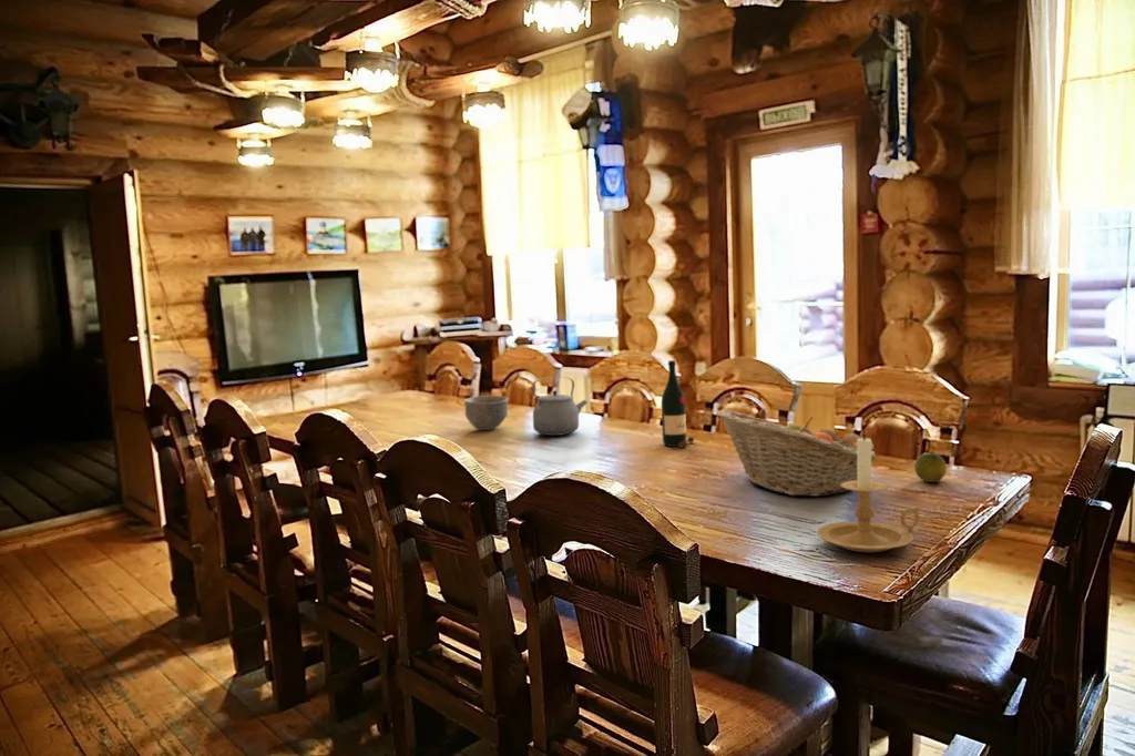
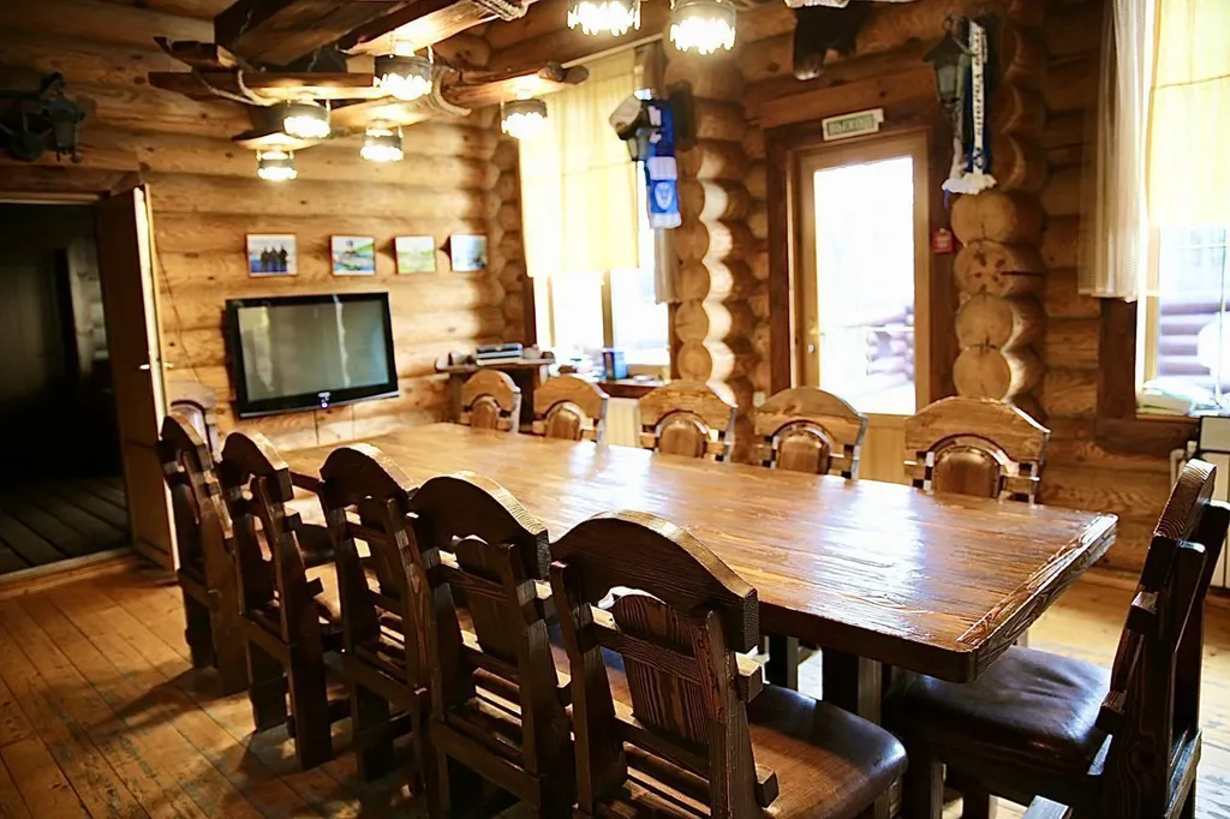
- tea kettle [532,376,589,437]
- candle holder [816,433,921,553]
- fruit basket [715,409,878,498]
- wine bottle [661,359,697,449]
- fruit [913,452,948,483]
- bowl [463,395,510,431]
